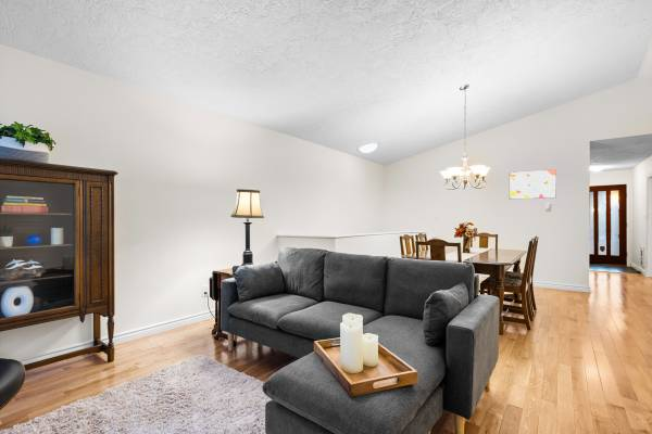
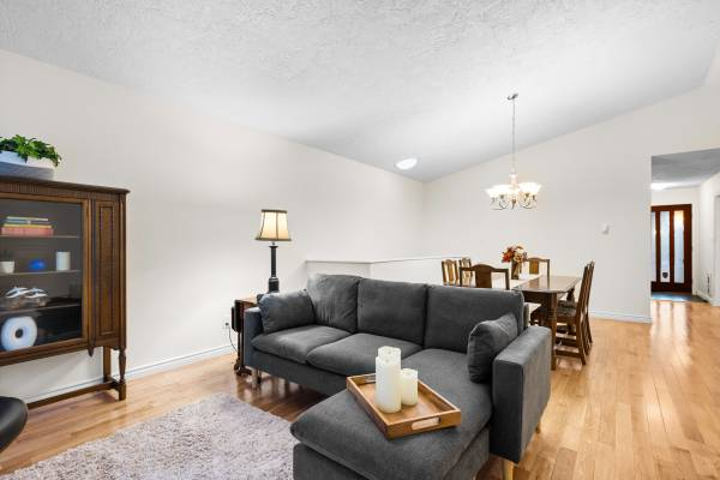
- wall art [509,168,557,200]
